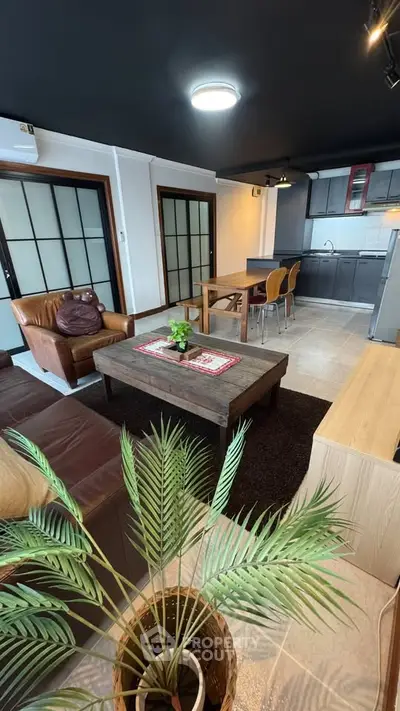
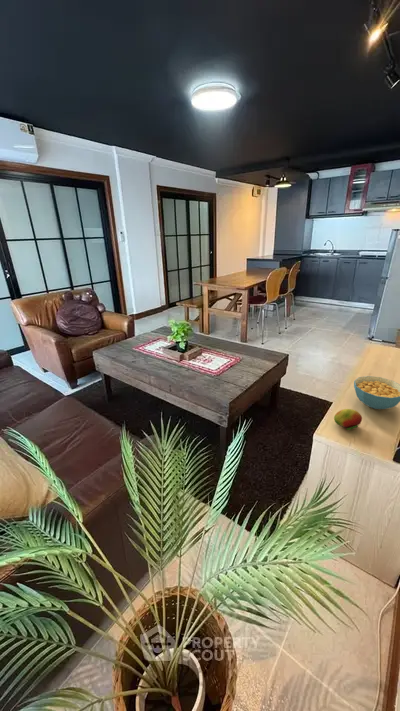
+ fruit [333,408,363,431]
+ cereal bowl [353,375,400,410]
